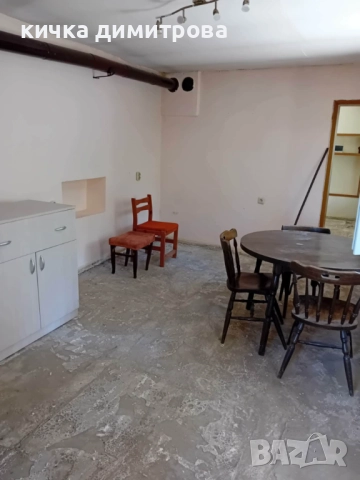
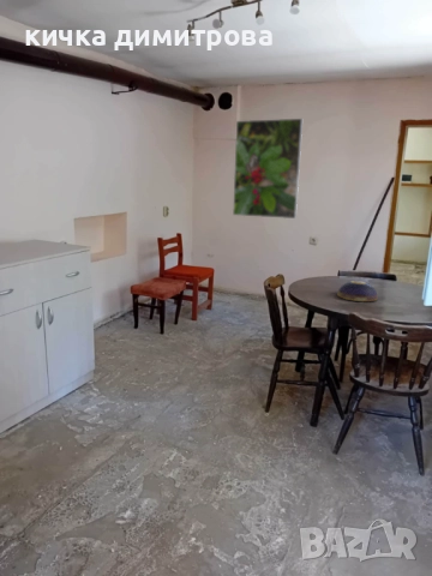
+ decorative bowl [336,280,379,302]
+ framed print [232,118,304,220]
